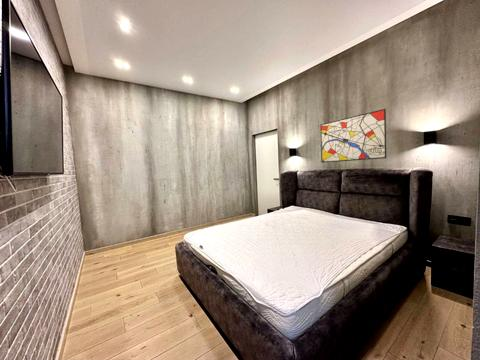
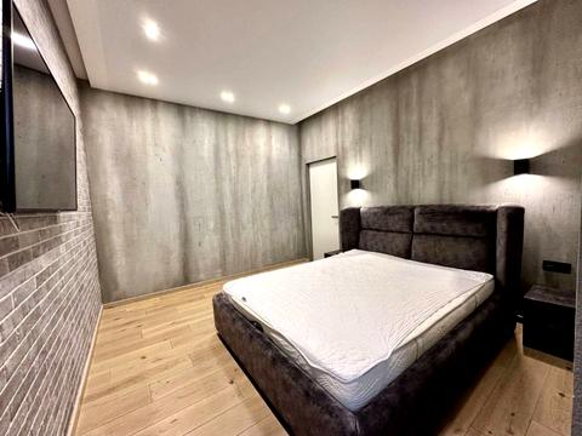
- wall art [319,108,387,164]
